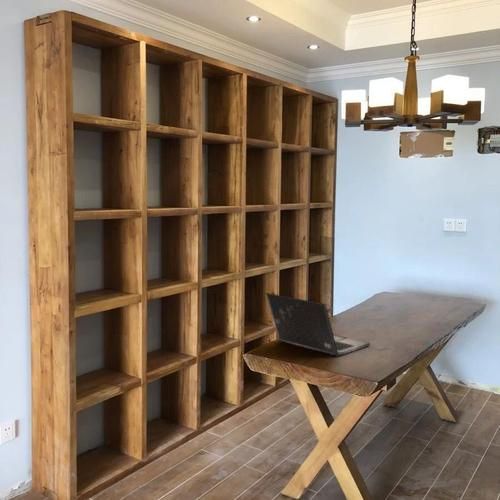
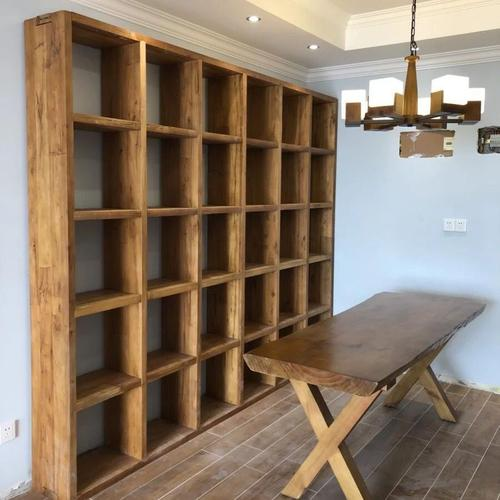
- laptop [265,292,371,357]
